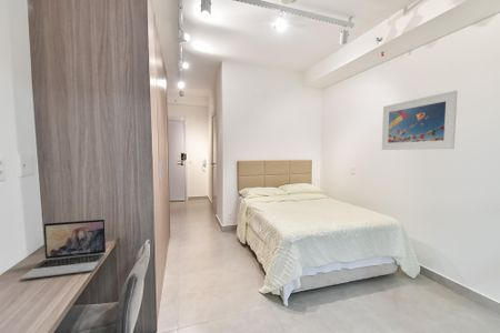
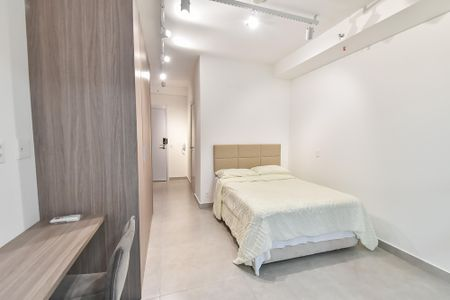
- laptop [20,219,107,280]
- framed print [381,89,459,151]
